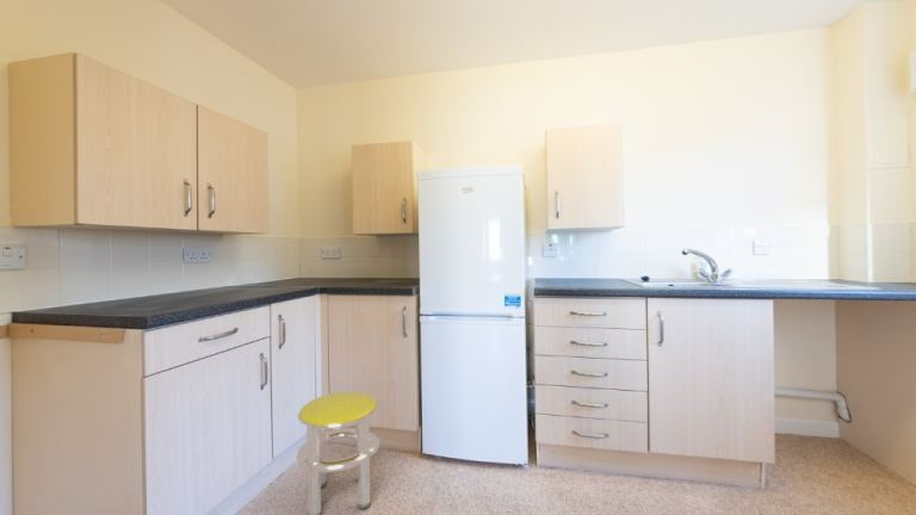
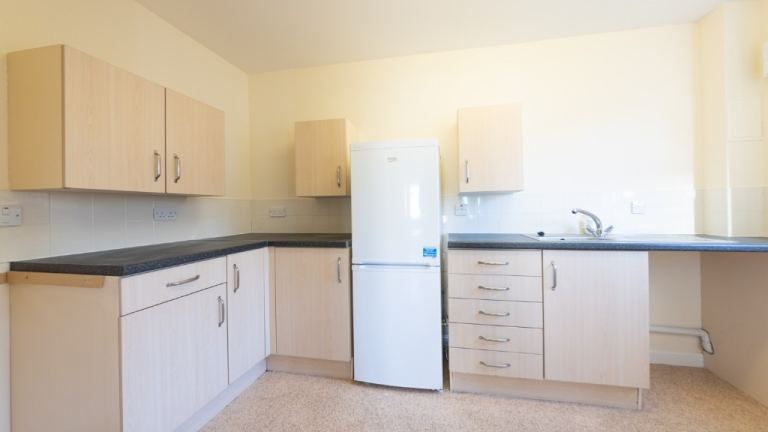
- stool [296,391,382,515]
